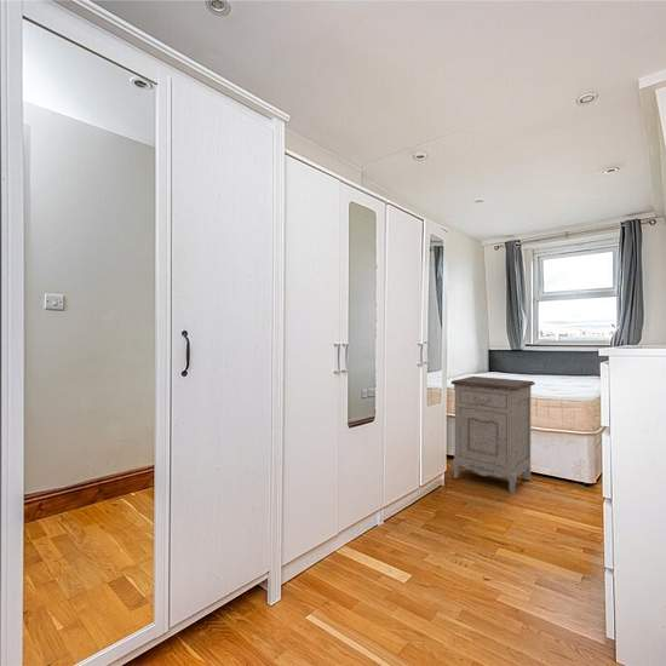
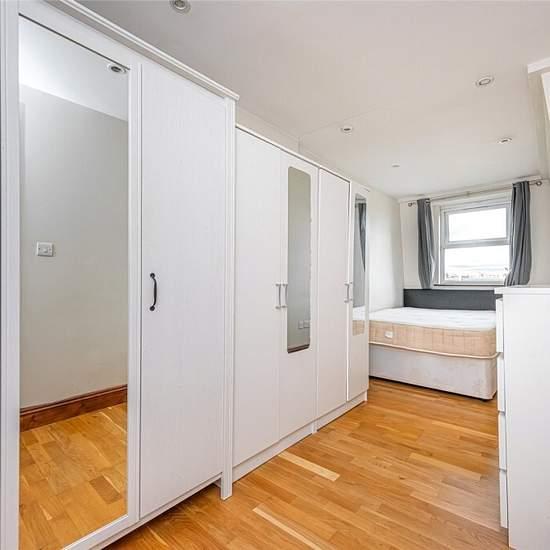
- nightstand [450,375,536,494]
